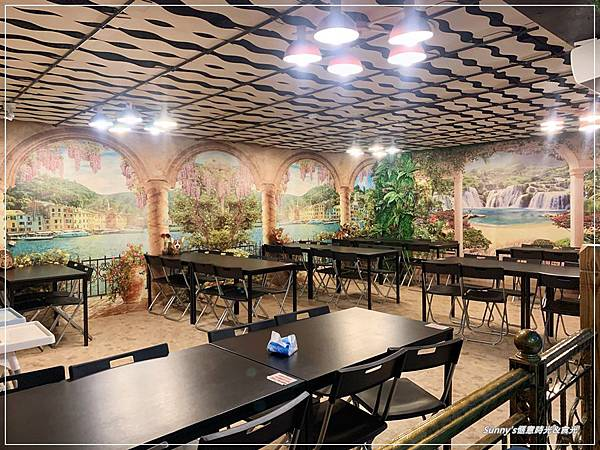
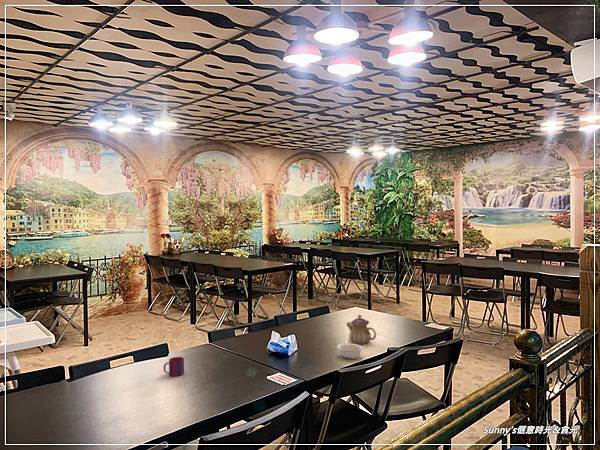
+ mug [163,356,185,377]
+ teapot [345,314,377,345]
+ legume [336,339,364,360]
